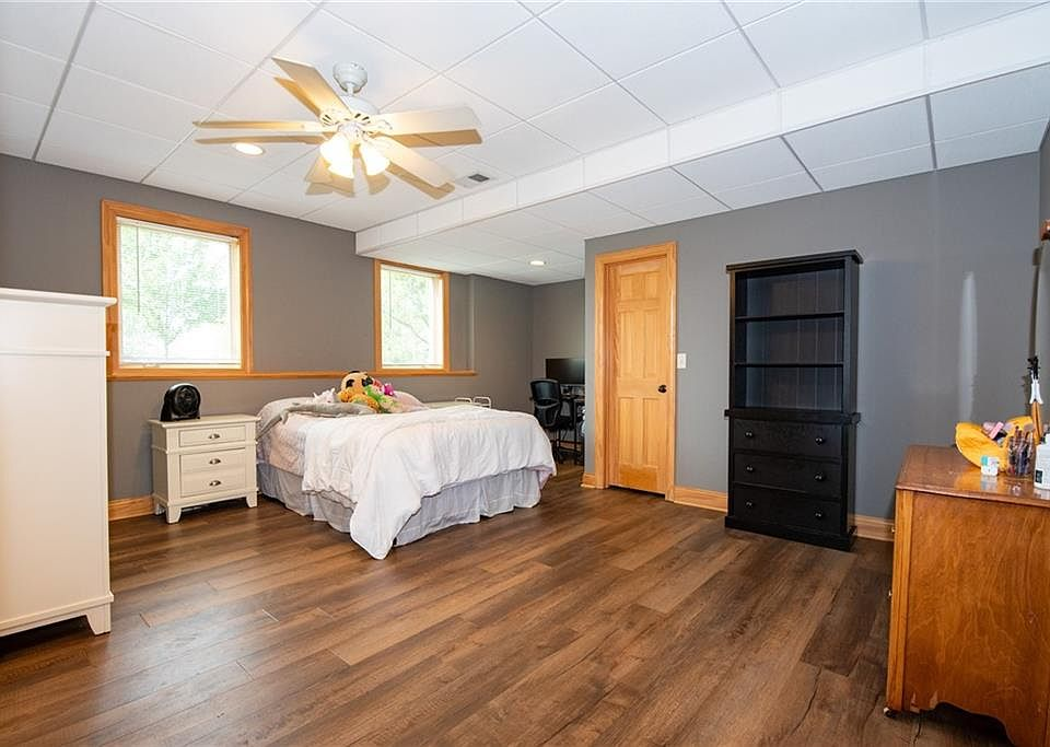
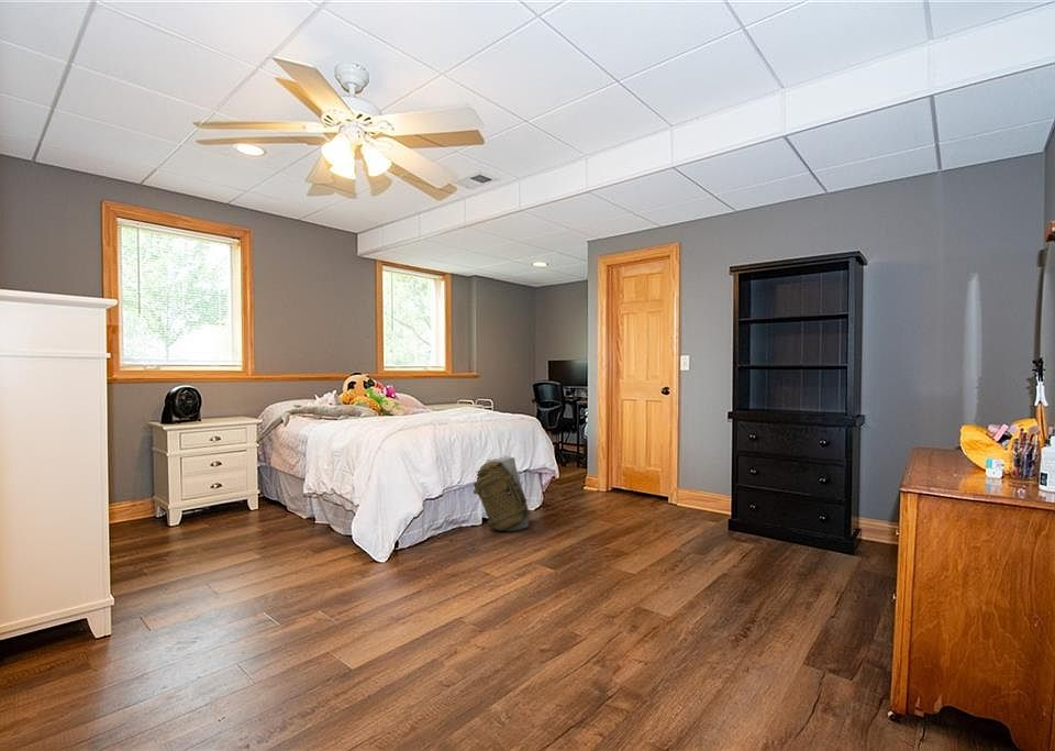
+ backpack [471,455,532,532]
